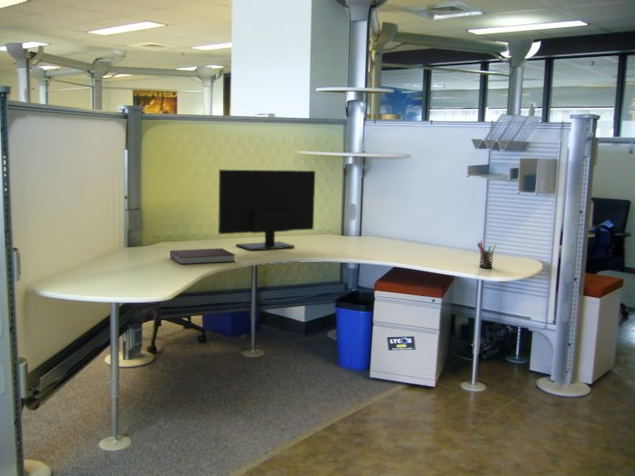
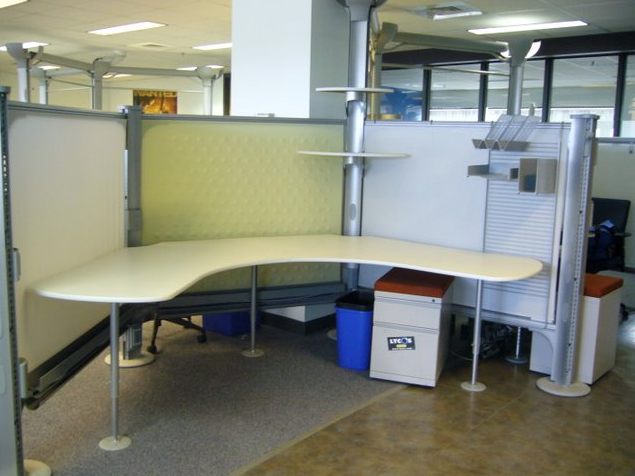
- monitor [217,169,316,251]
- pen holder [477,240,498,269]
- notebook [169,247,236,265]
